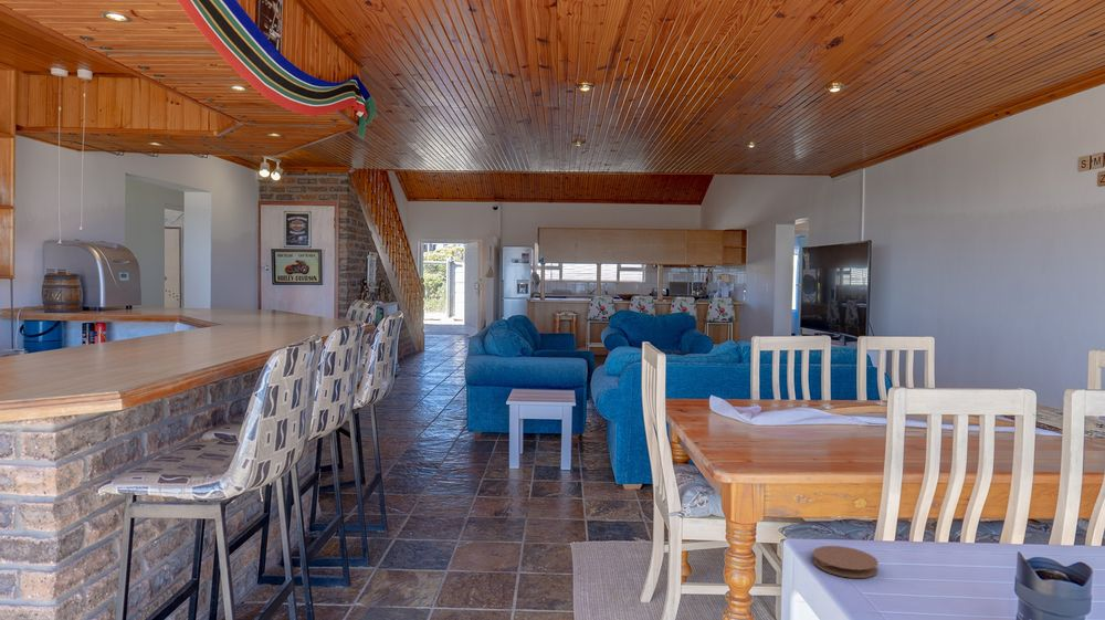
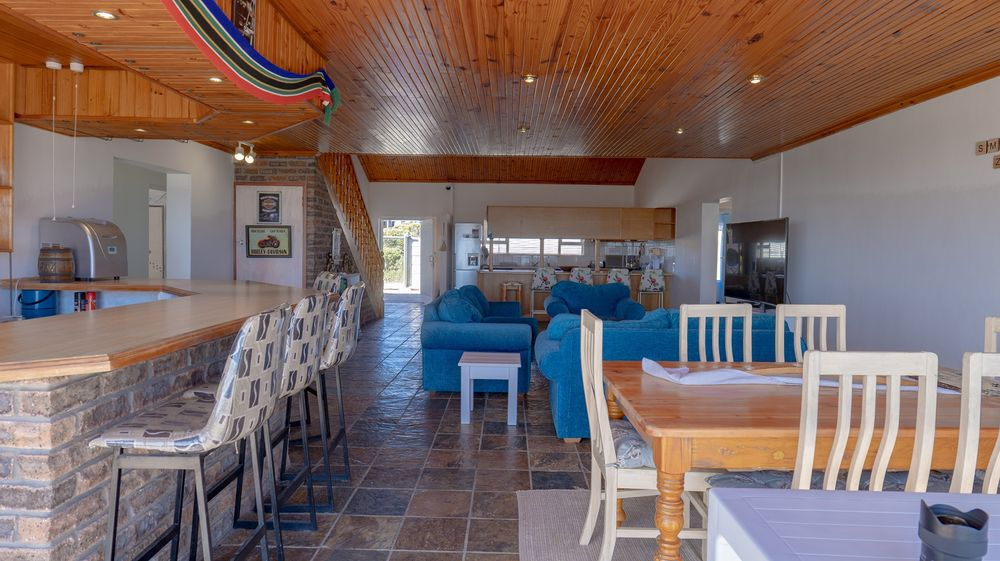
- coaster [812,545,880,579]
